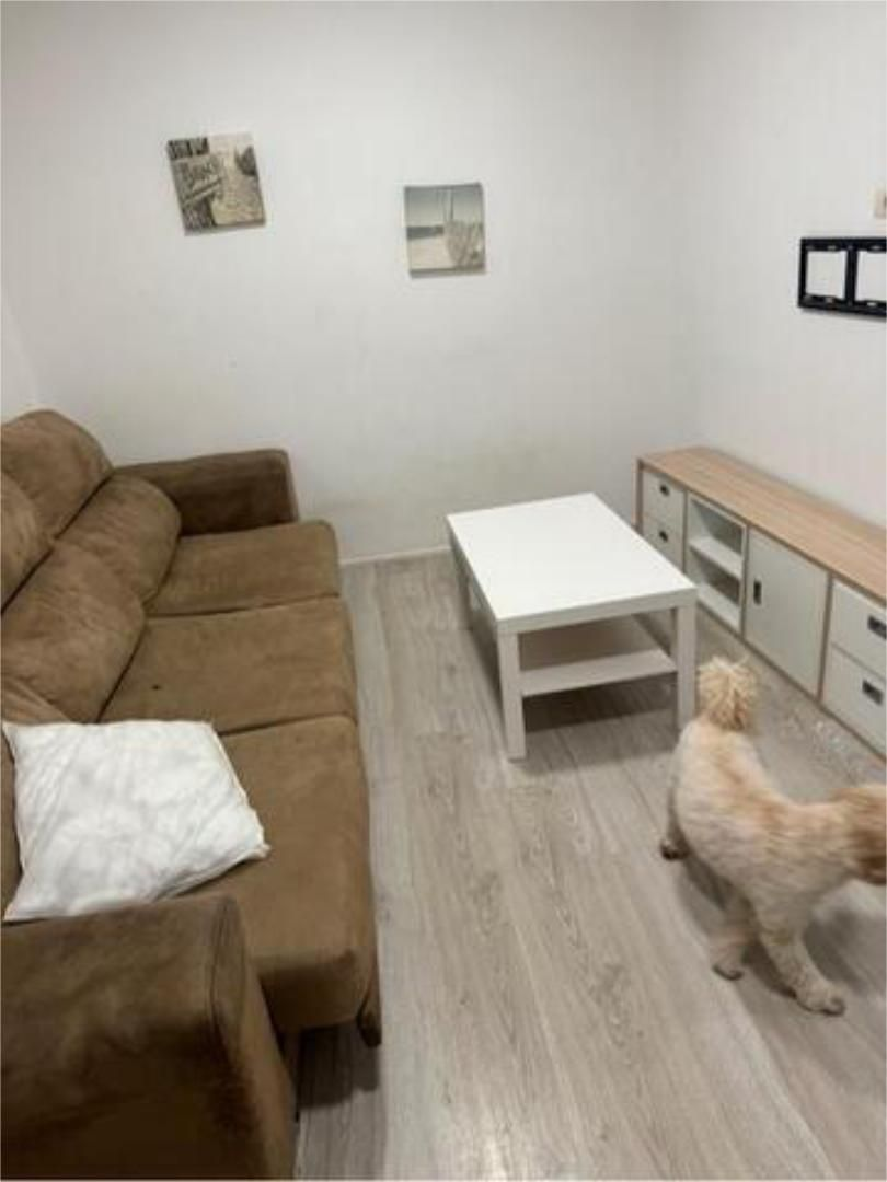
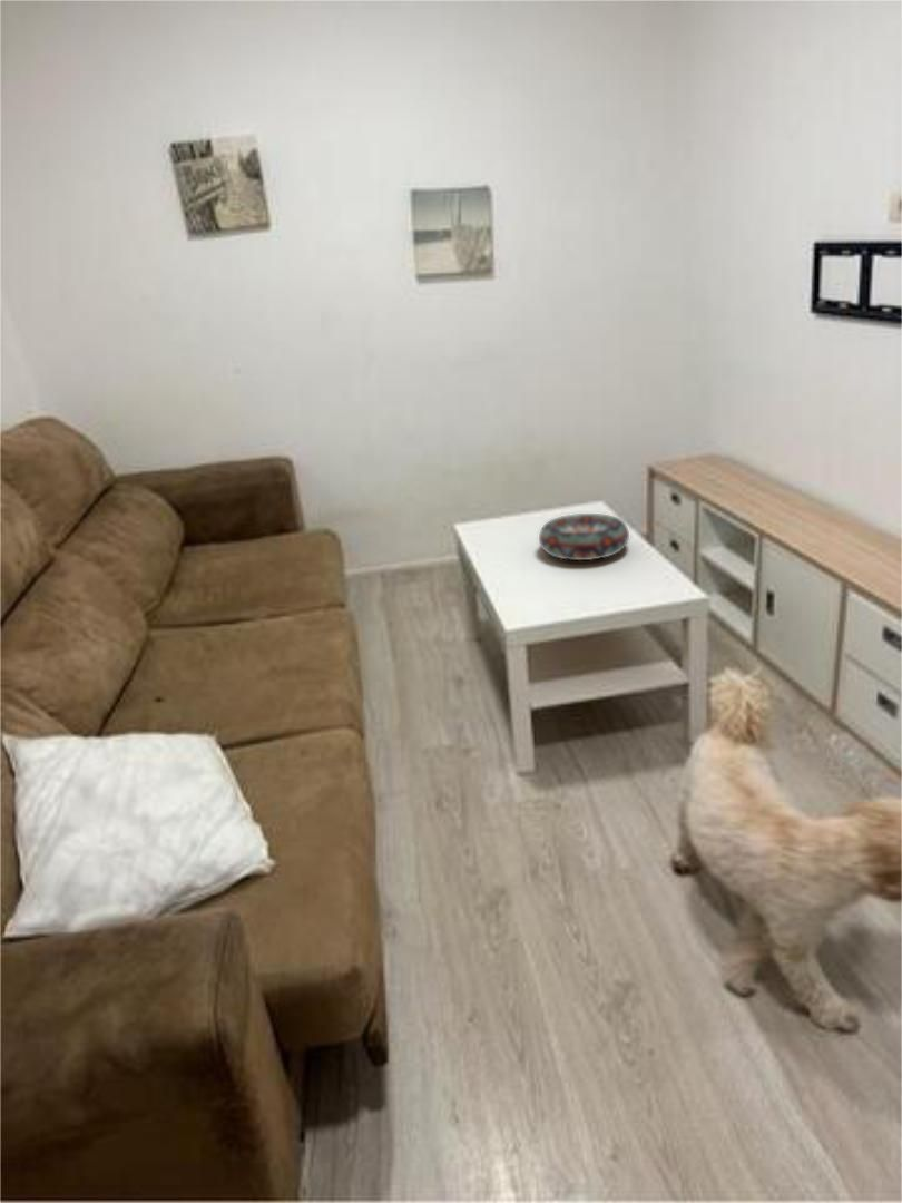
+ decorative bowl [538,512,630,561]
